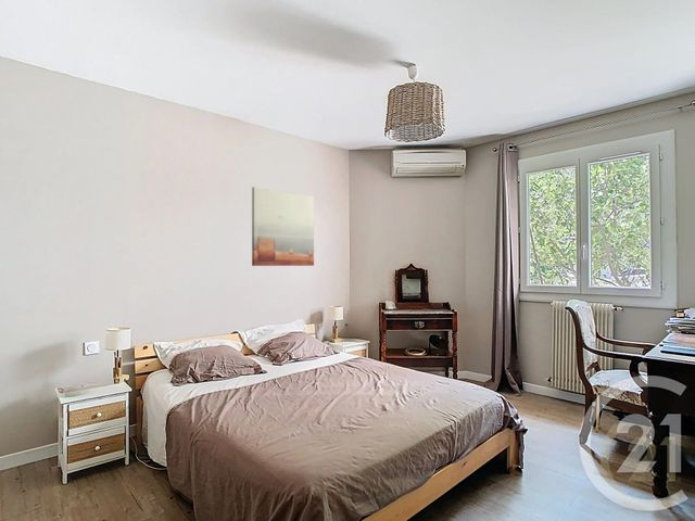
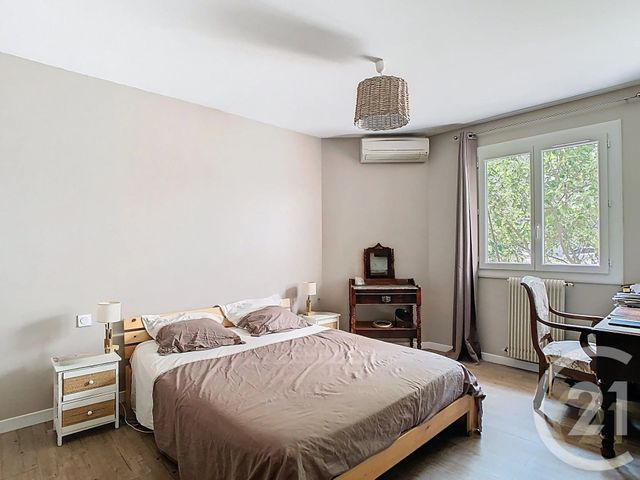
- wall art [251,186,315,267]
